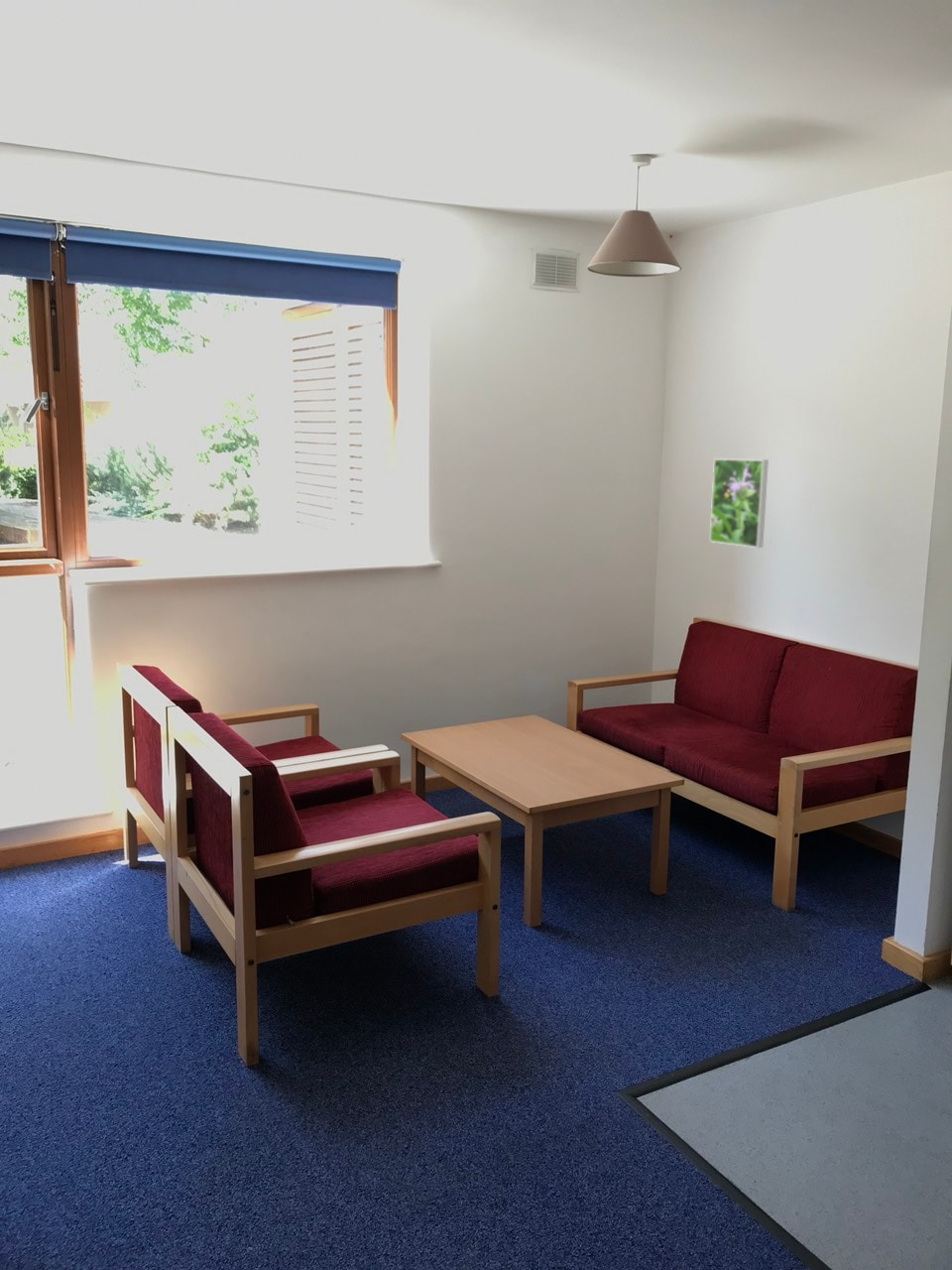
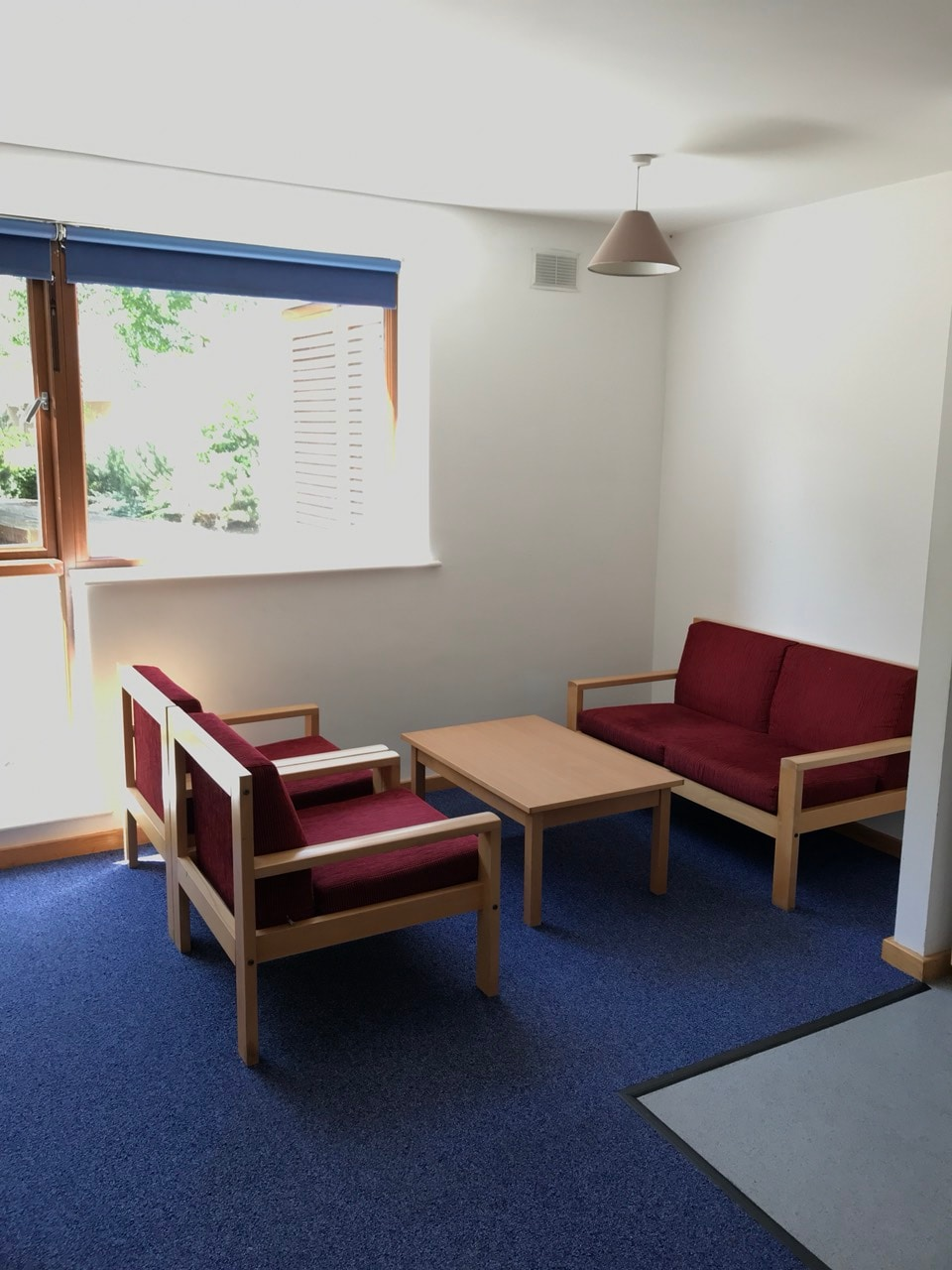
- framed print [709,457,770,549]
